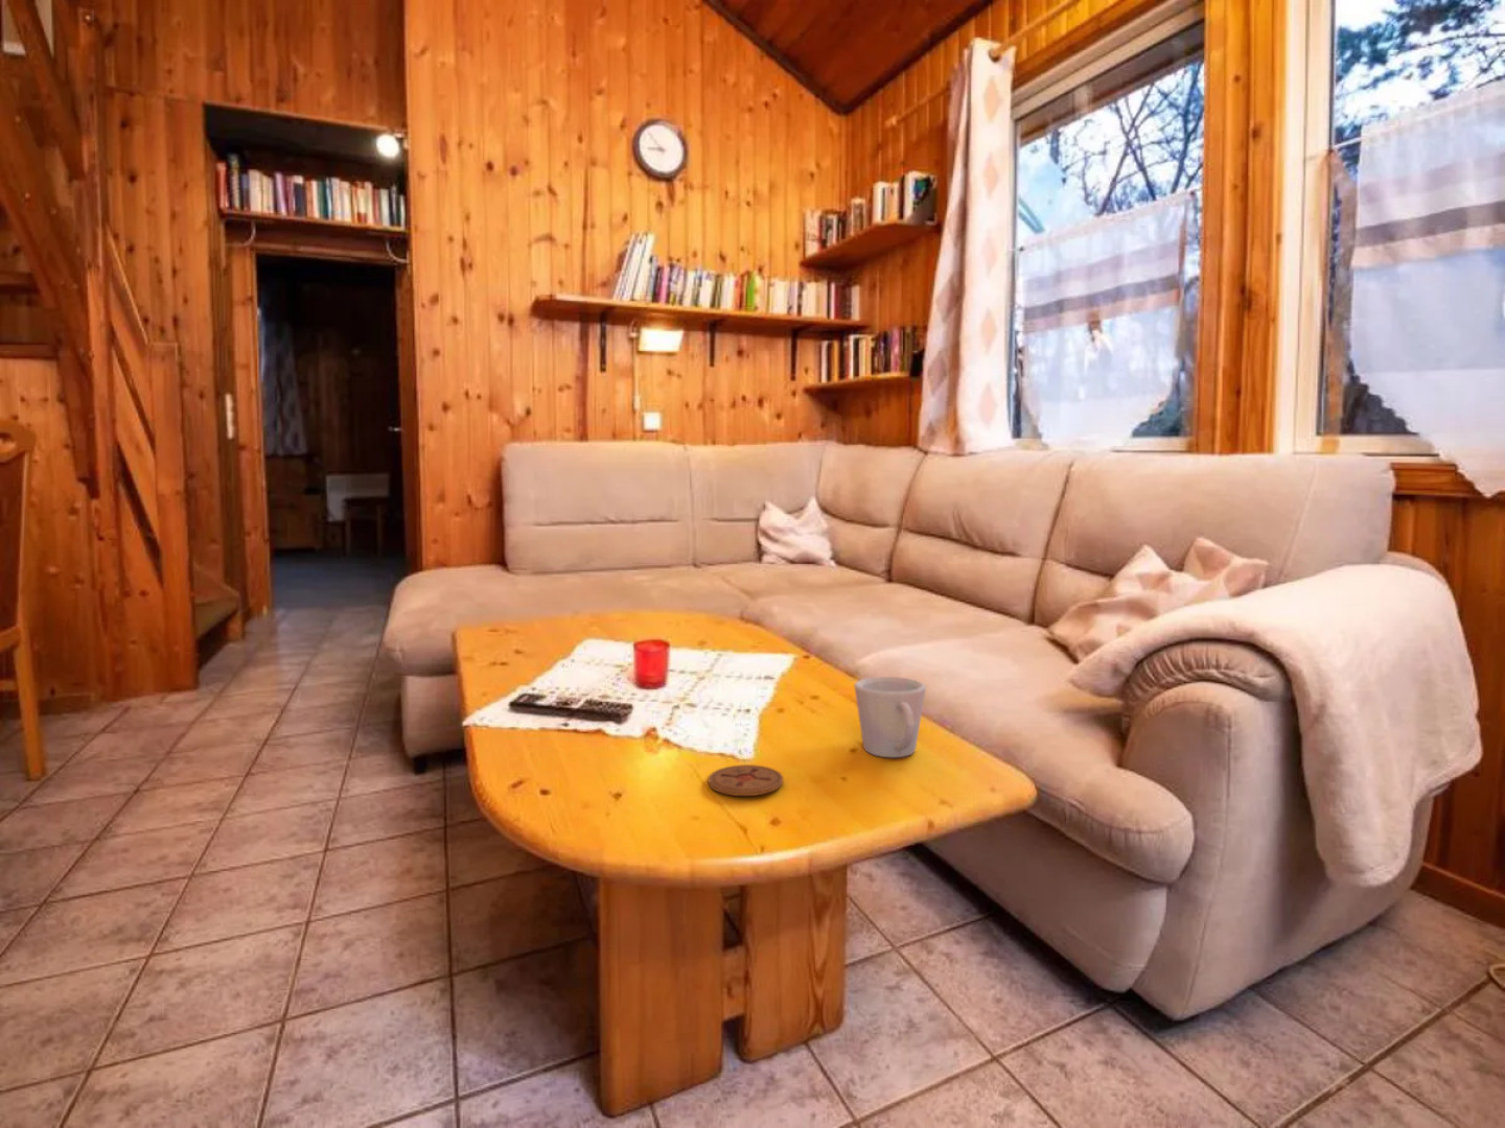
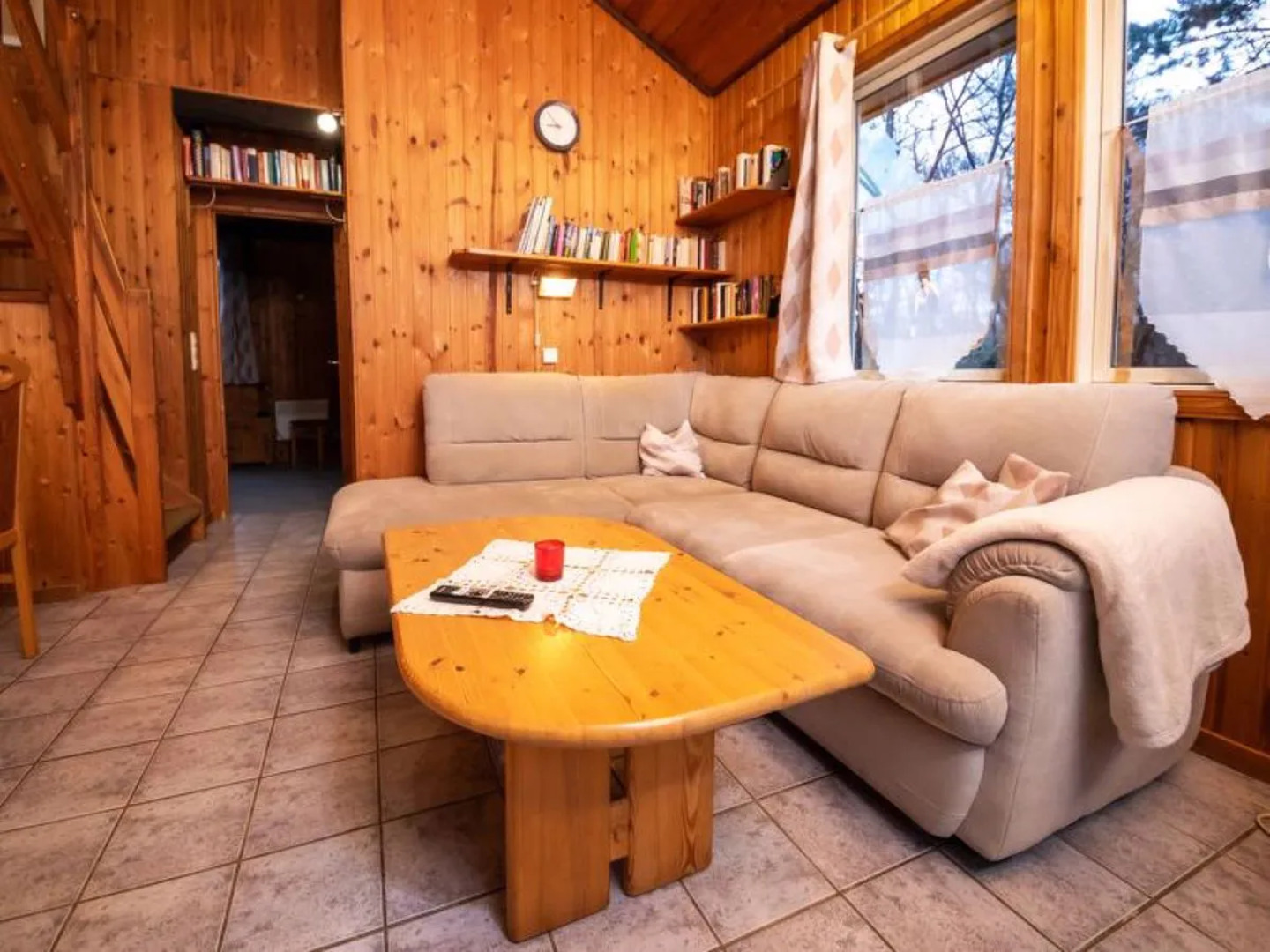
- coaster [707,763,783,797]
- mug [853,675,927,758]
